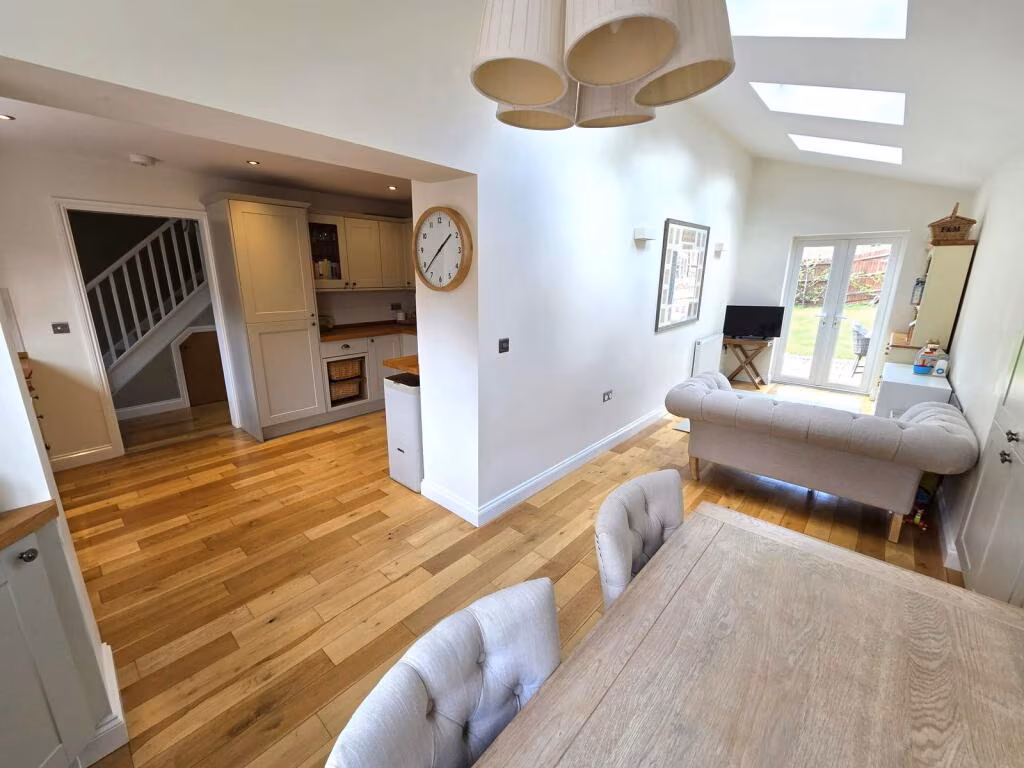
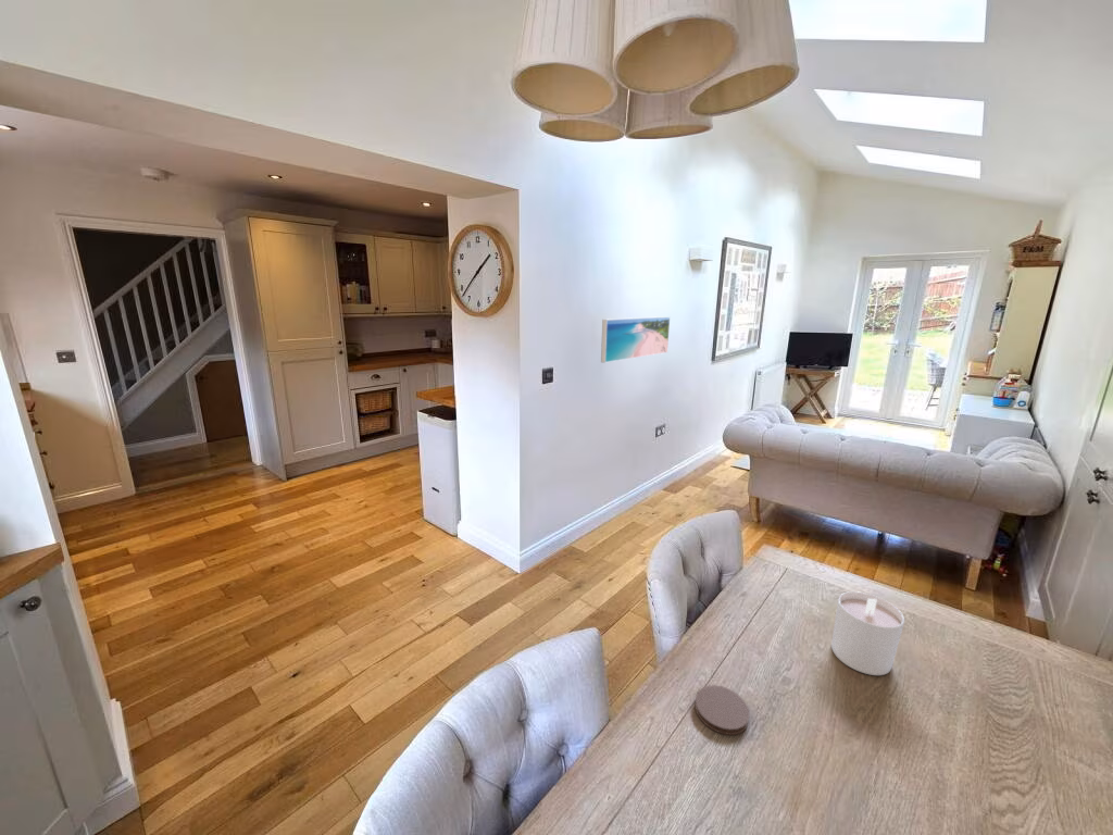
+ candle [830,590,905,676]
+ coaster [693,684,751,736]
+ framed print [600,315,672,364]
